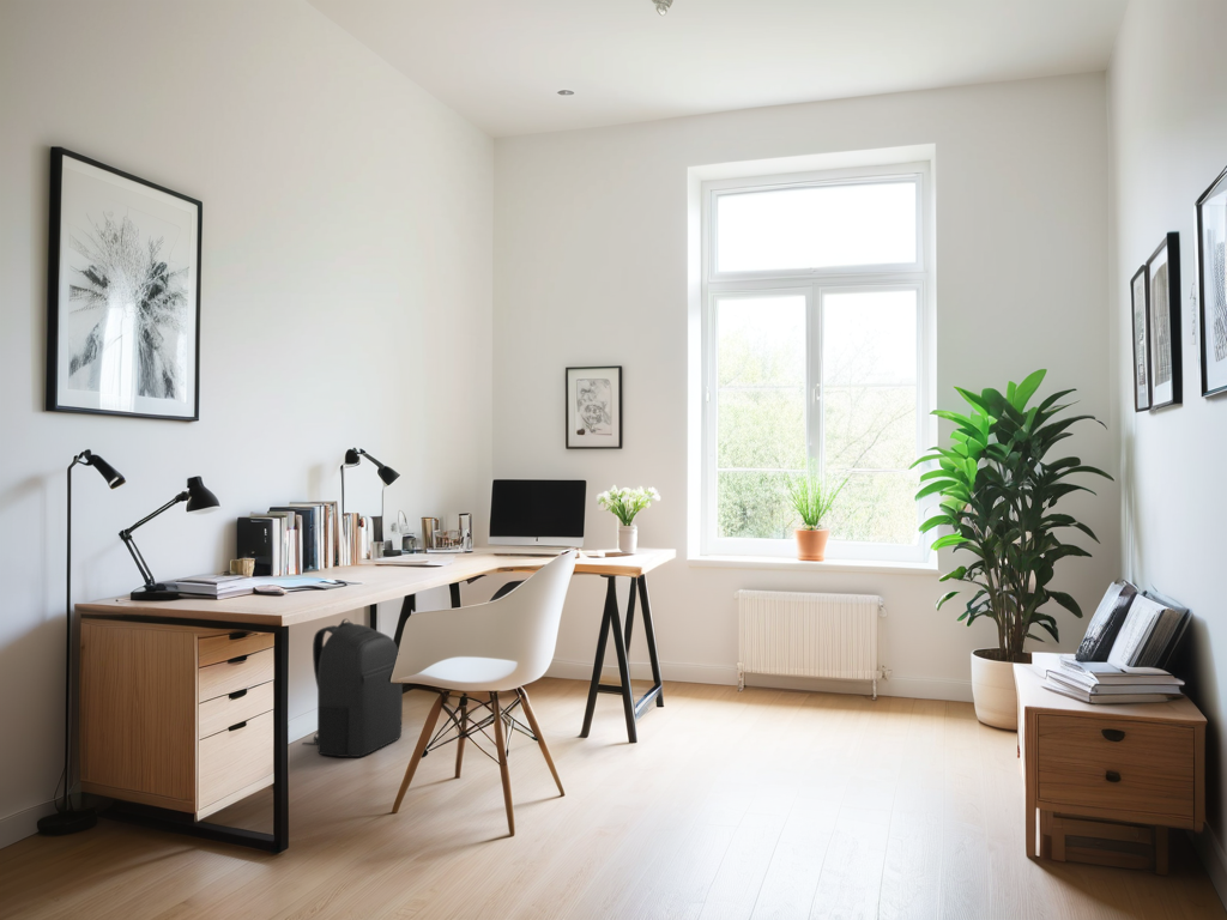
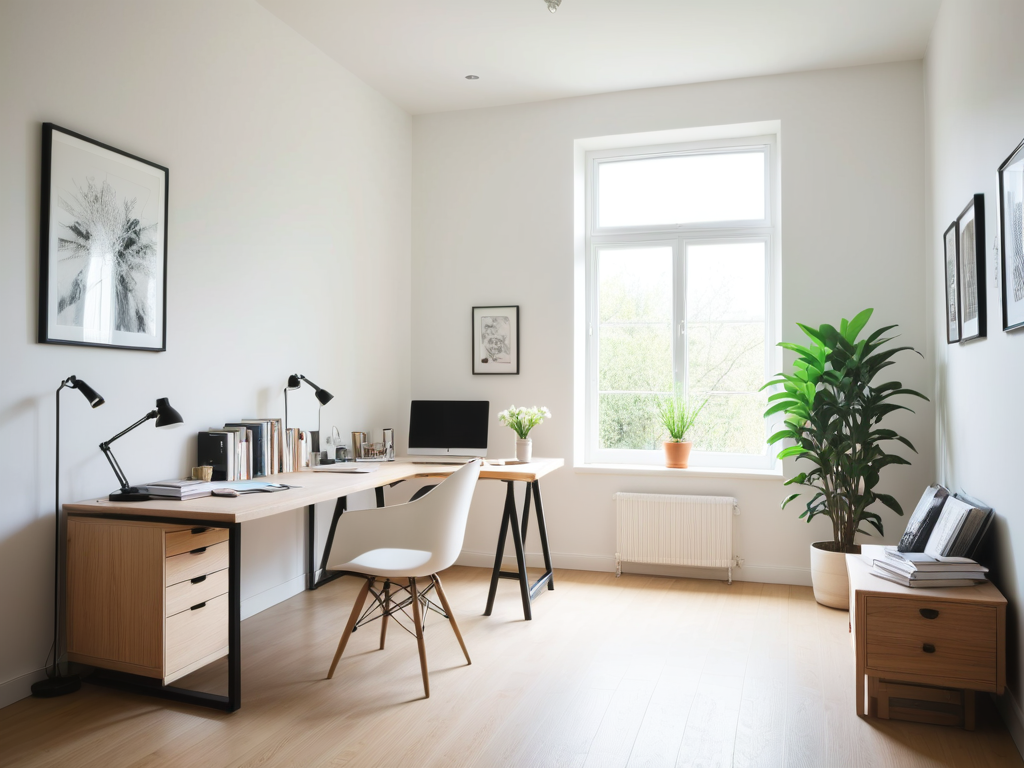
- backpack [301,618,404,758]
